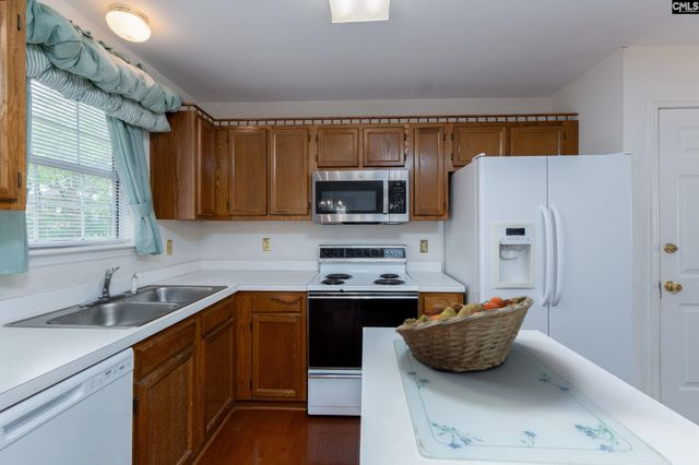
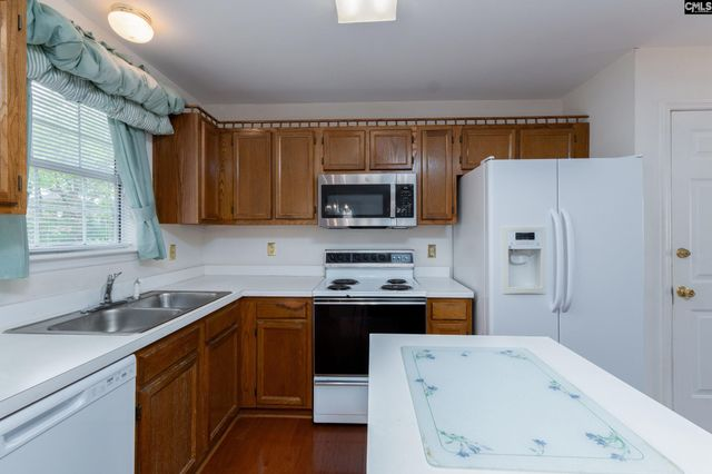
- fruit basket [394,295,535,373]
